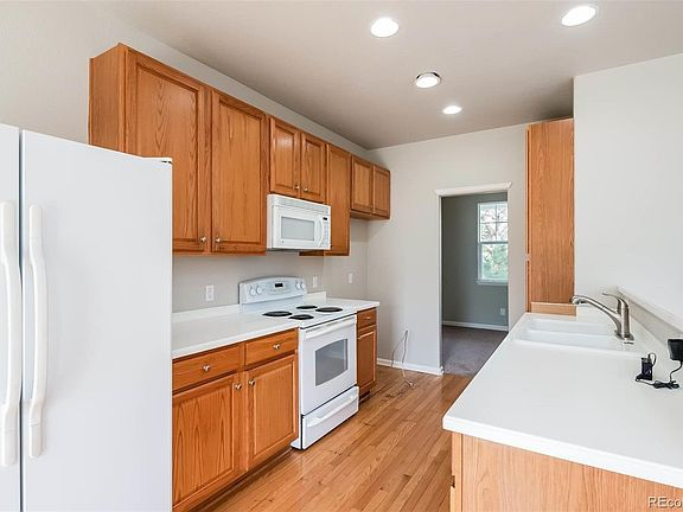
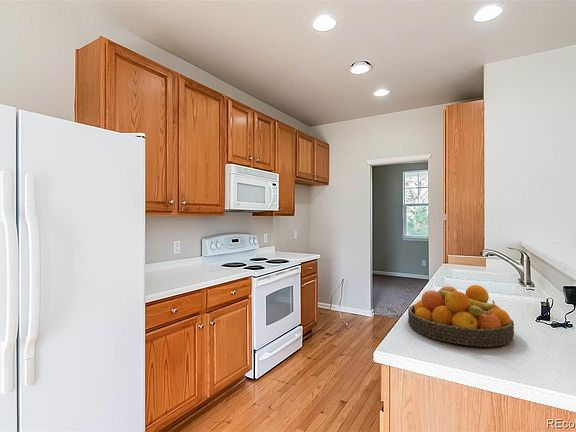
+ fruit bowl [407,284,515,347]
